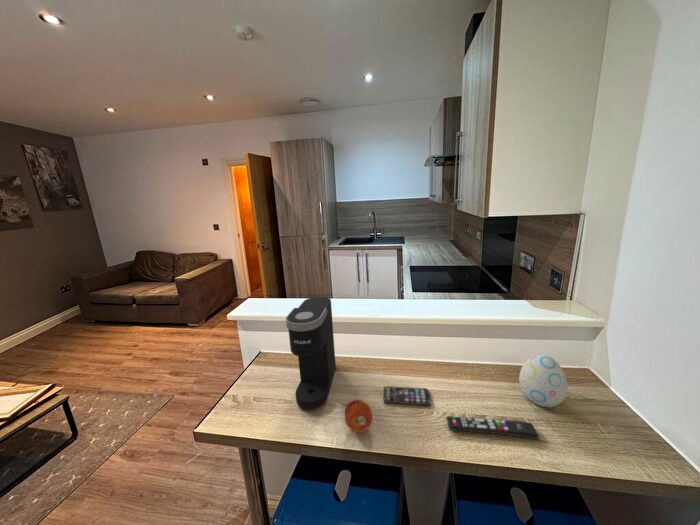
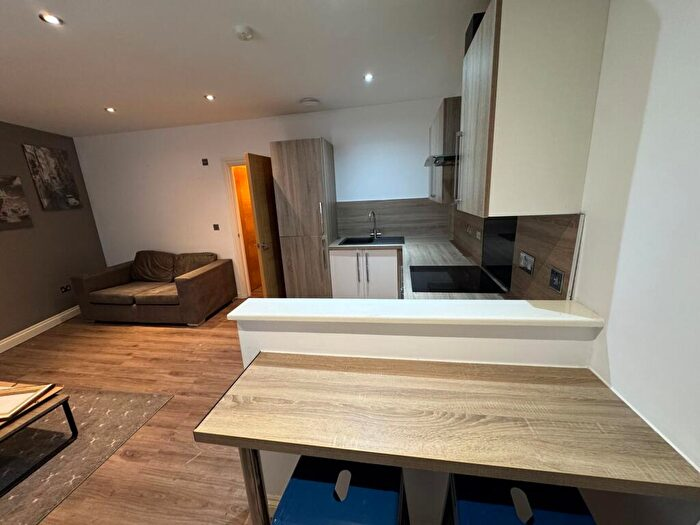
- remote control [446,415,540,440]
- fruit [344,399,373,434]
- decorative egg [518,354,569,408]
- smartphone [383,385,432,406]
- coffee maker [285,296,337,410]
